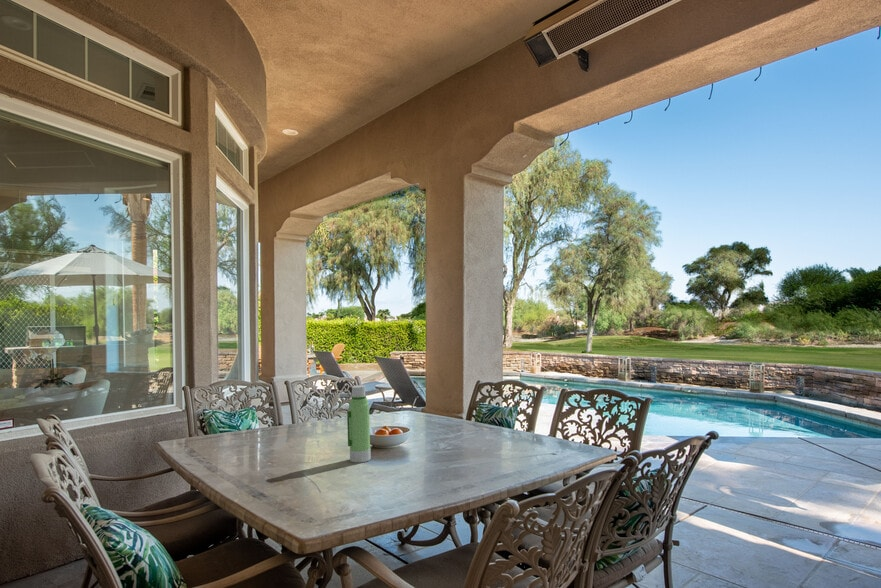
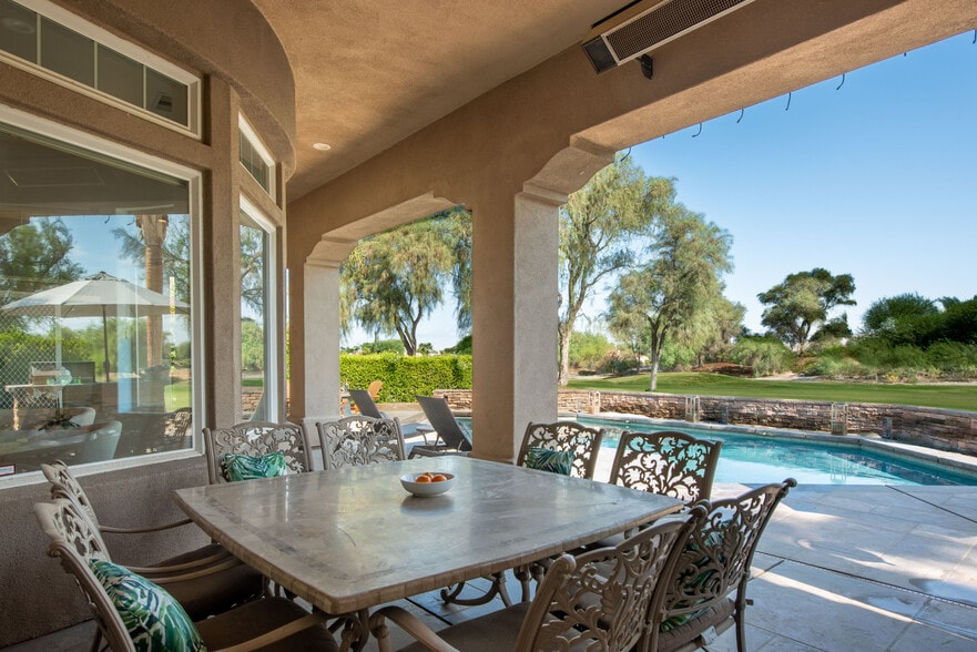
- water bottle [346,384,372,464]
